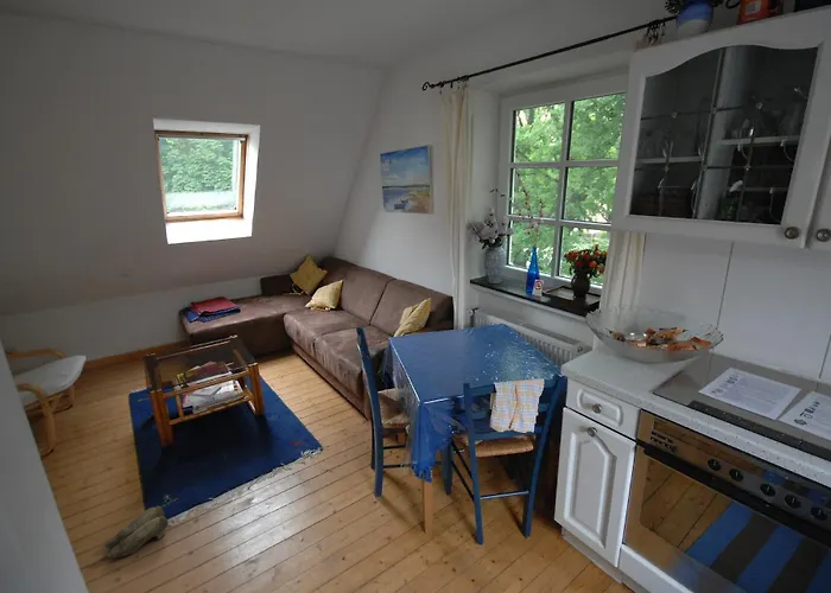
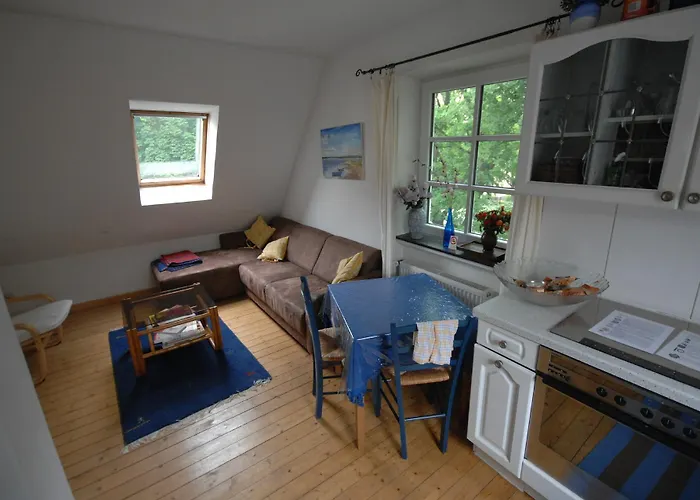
- slippers [103,505,170,559]
